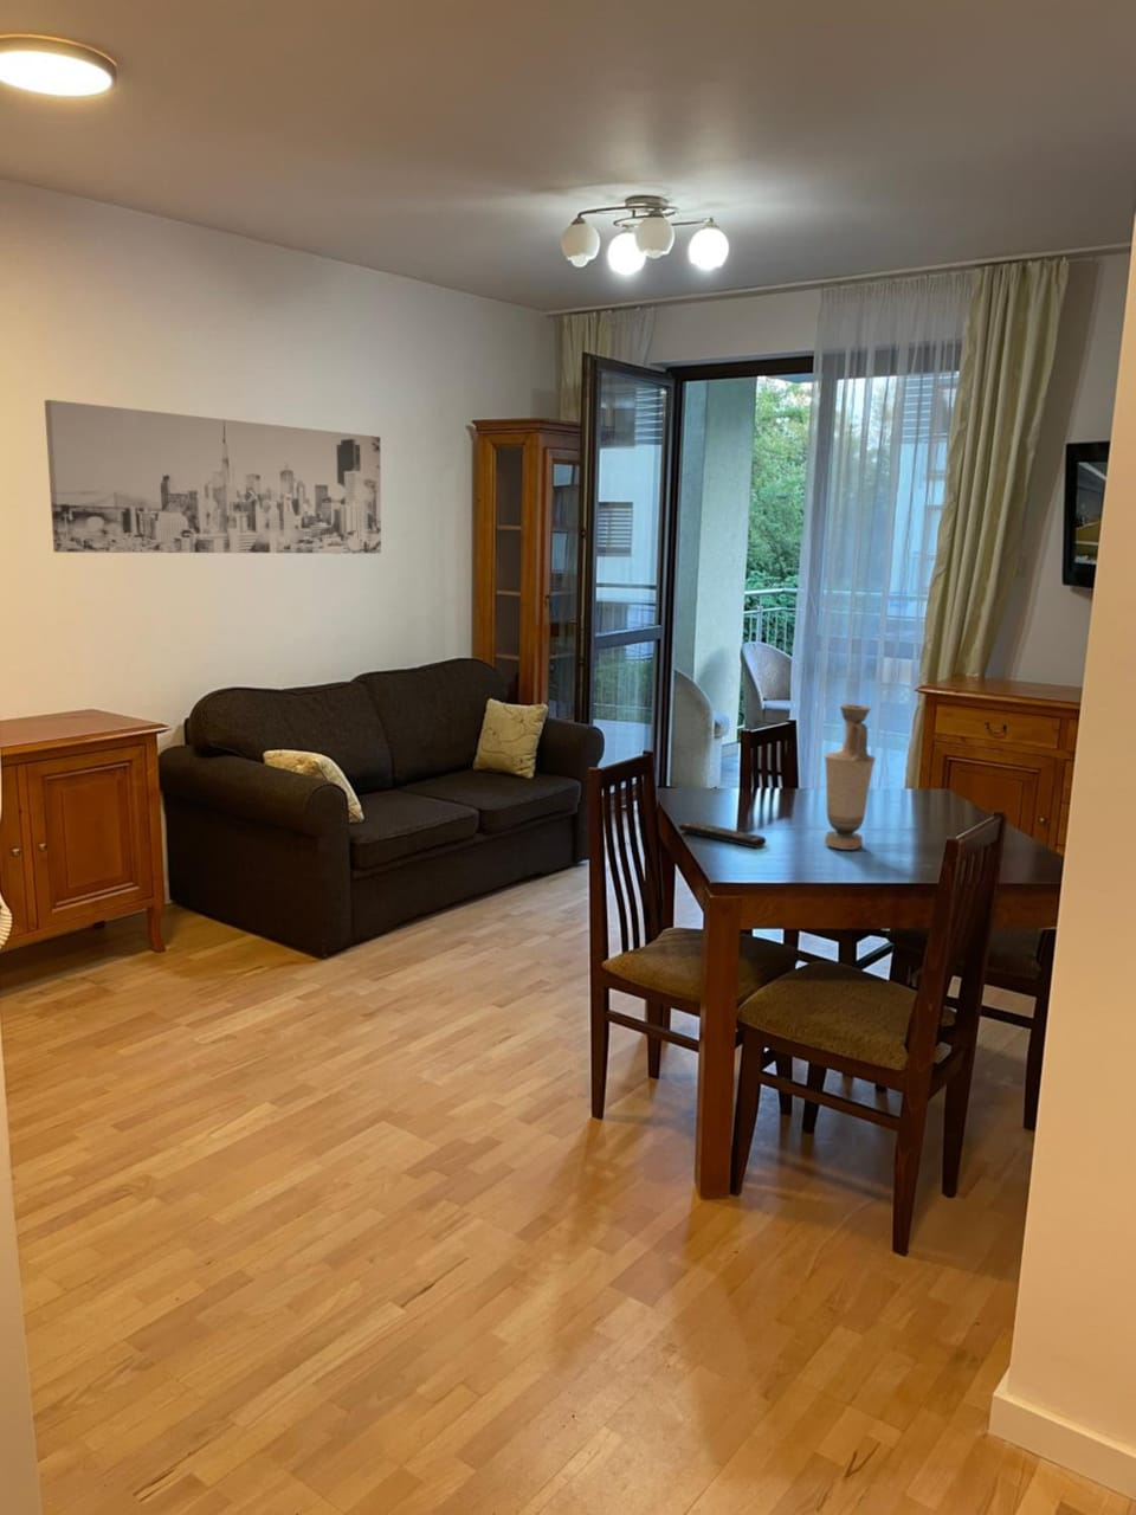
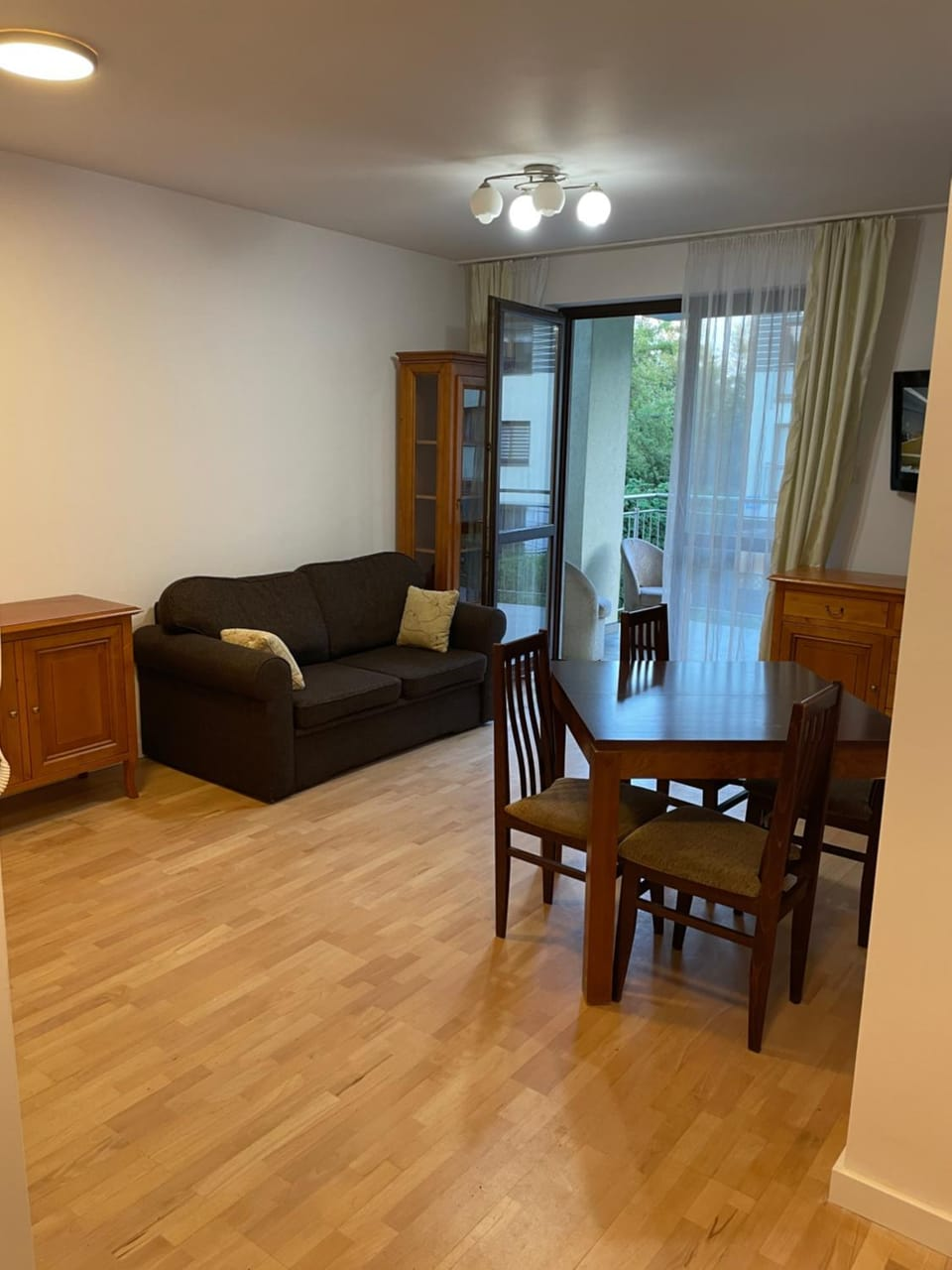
- wall art [44,398,382,554]
- vase [823,703,877,851]
- remote control [677,821,767,849]
